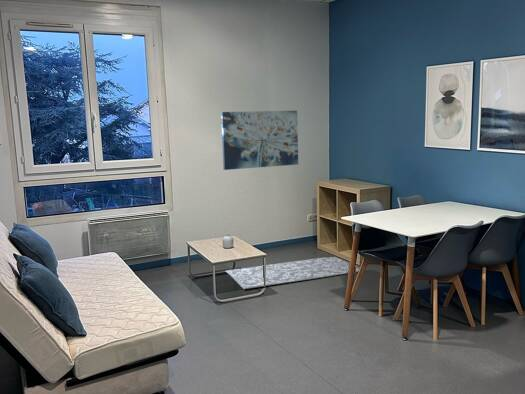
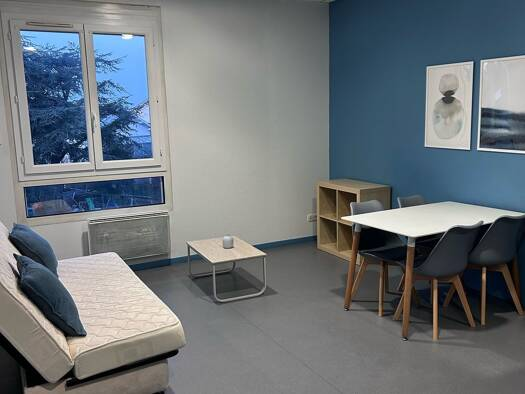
- wall art [220,110,299,171]
- rug [225,256,360,290]
